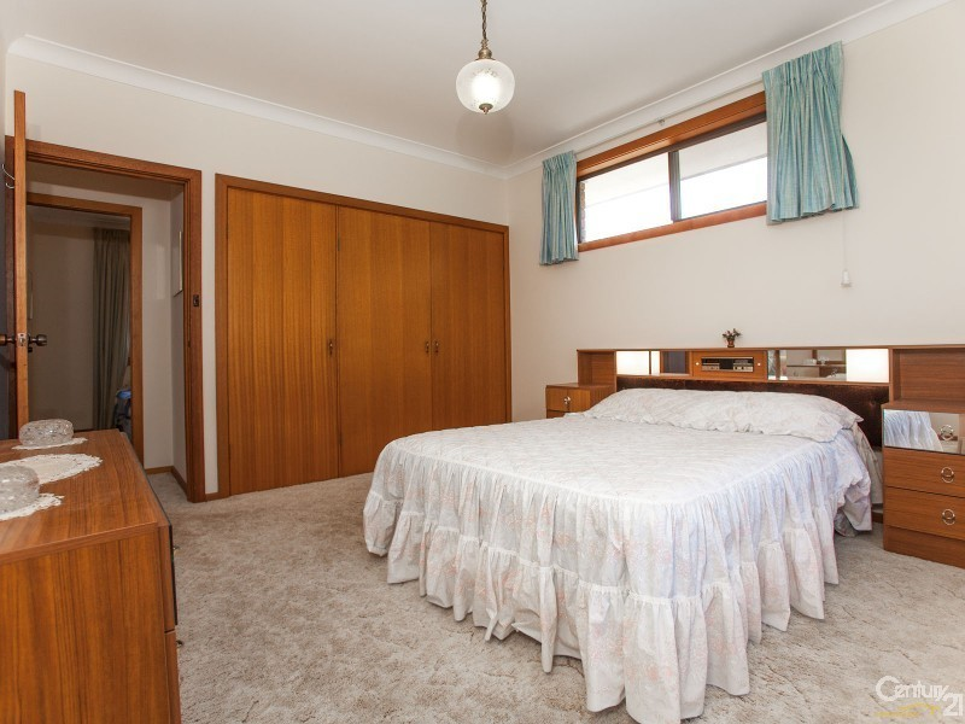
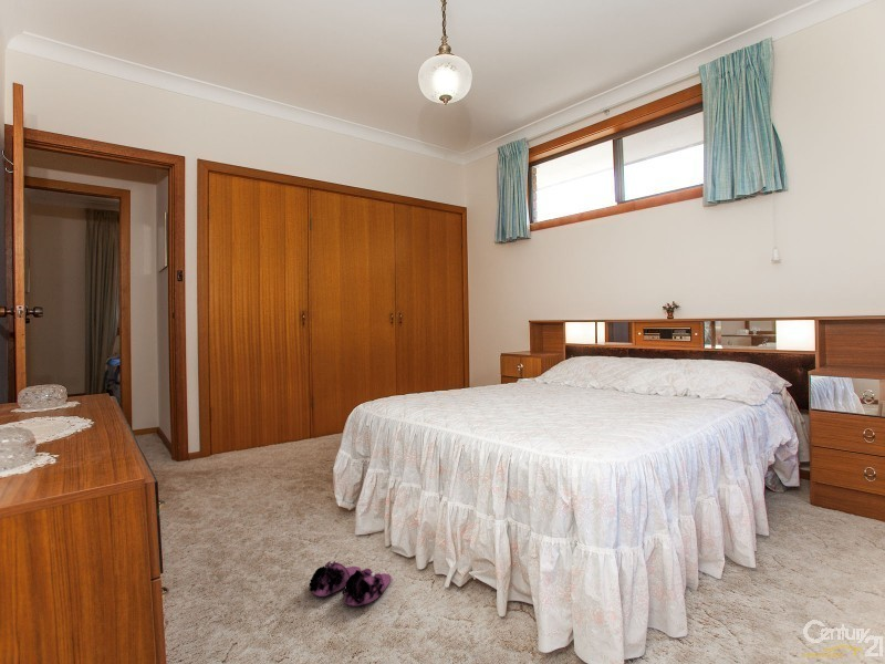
+ slippers [308,560,393,608]
